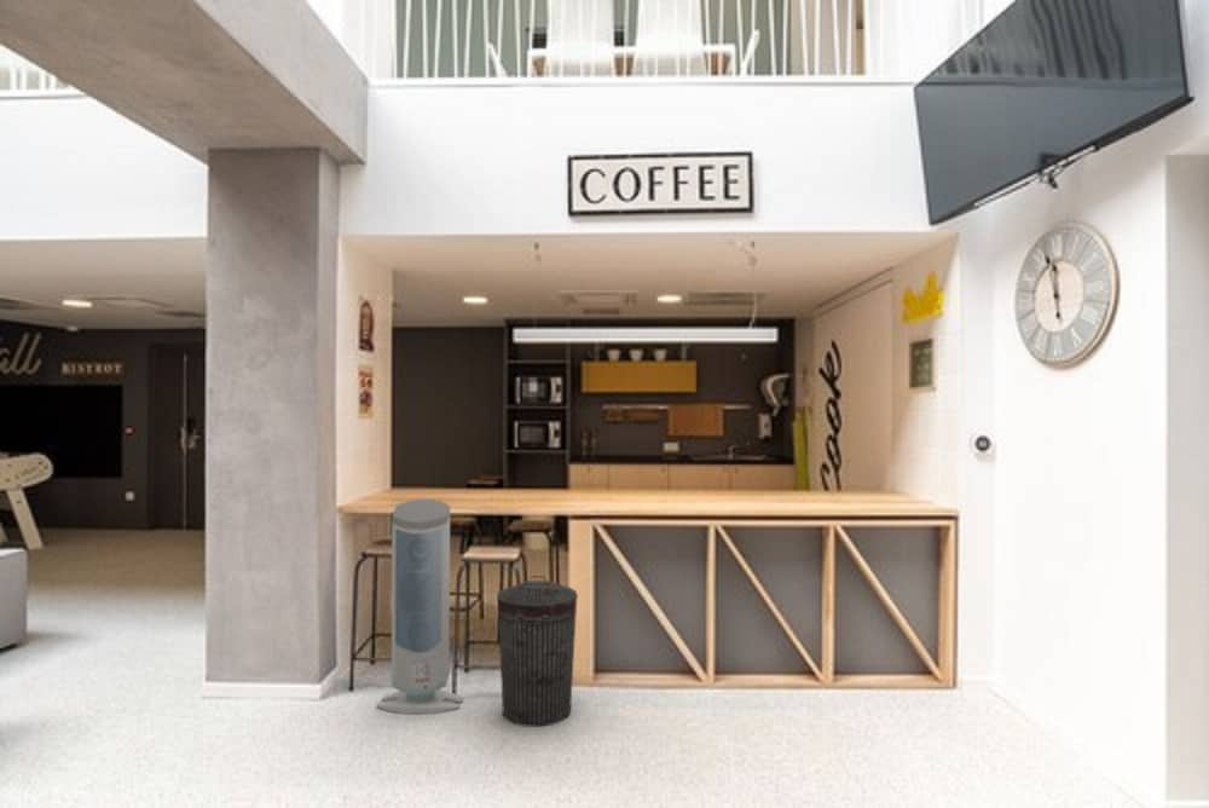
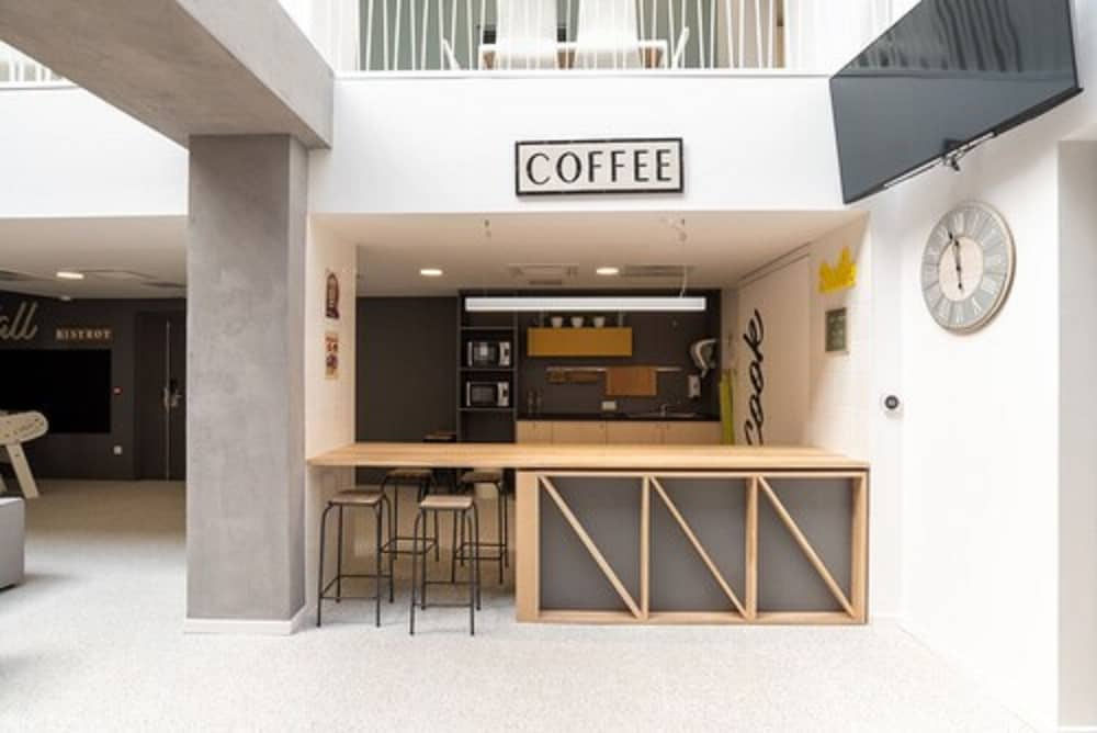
- trash can [496,575,579,728]
- air purifier [375,498,464,715]
